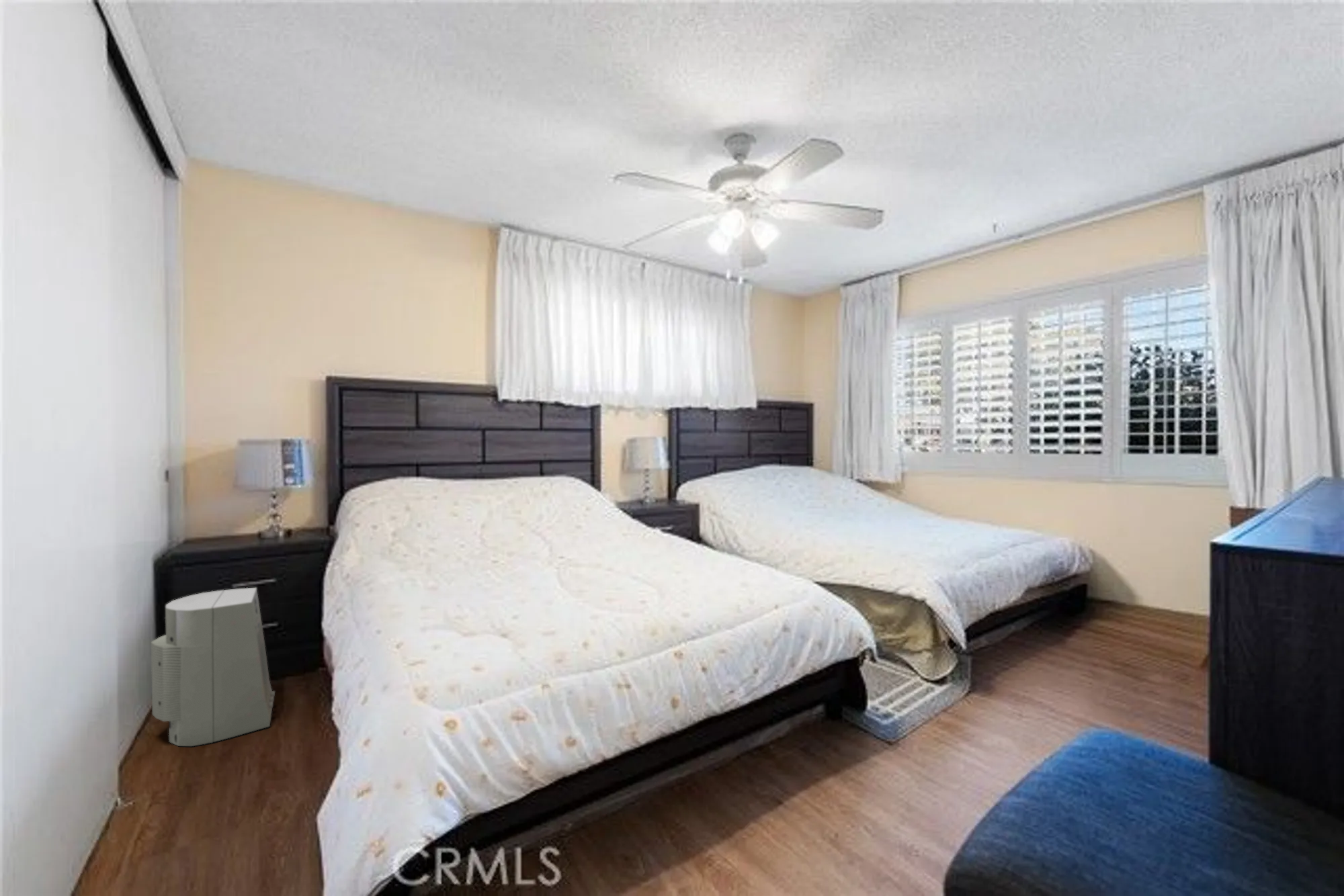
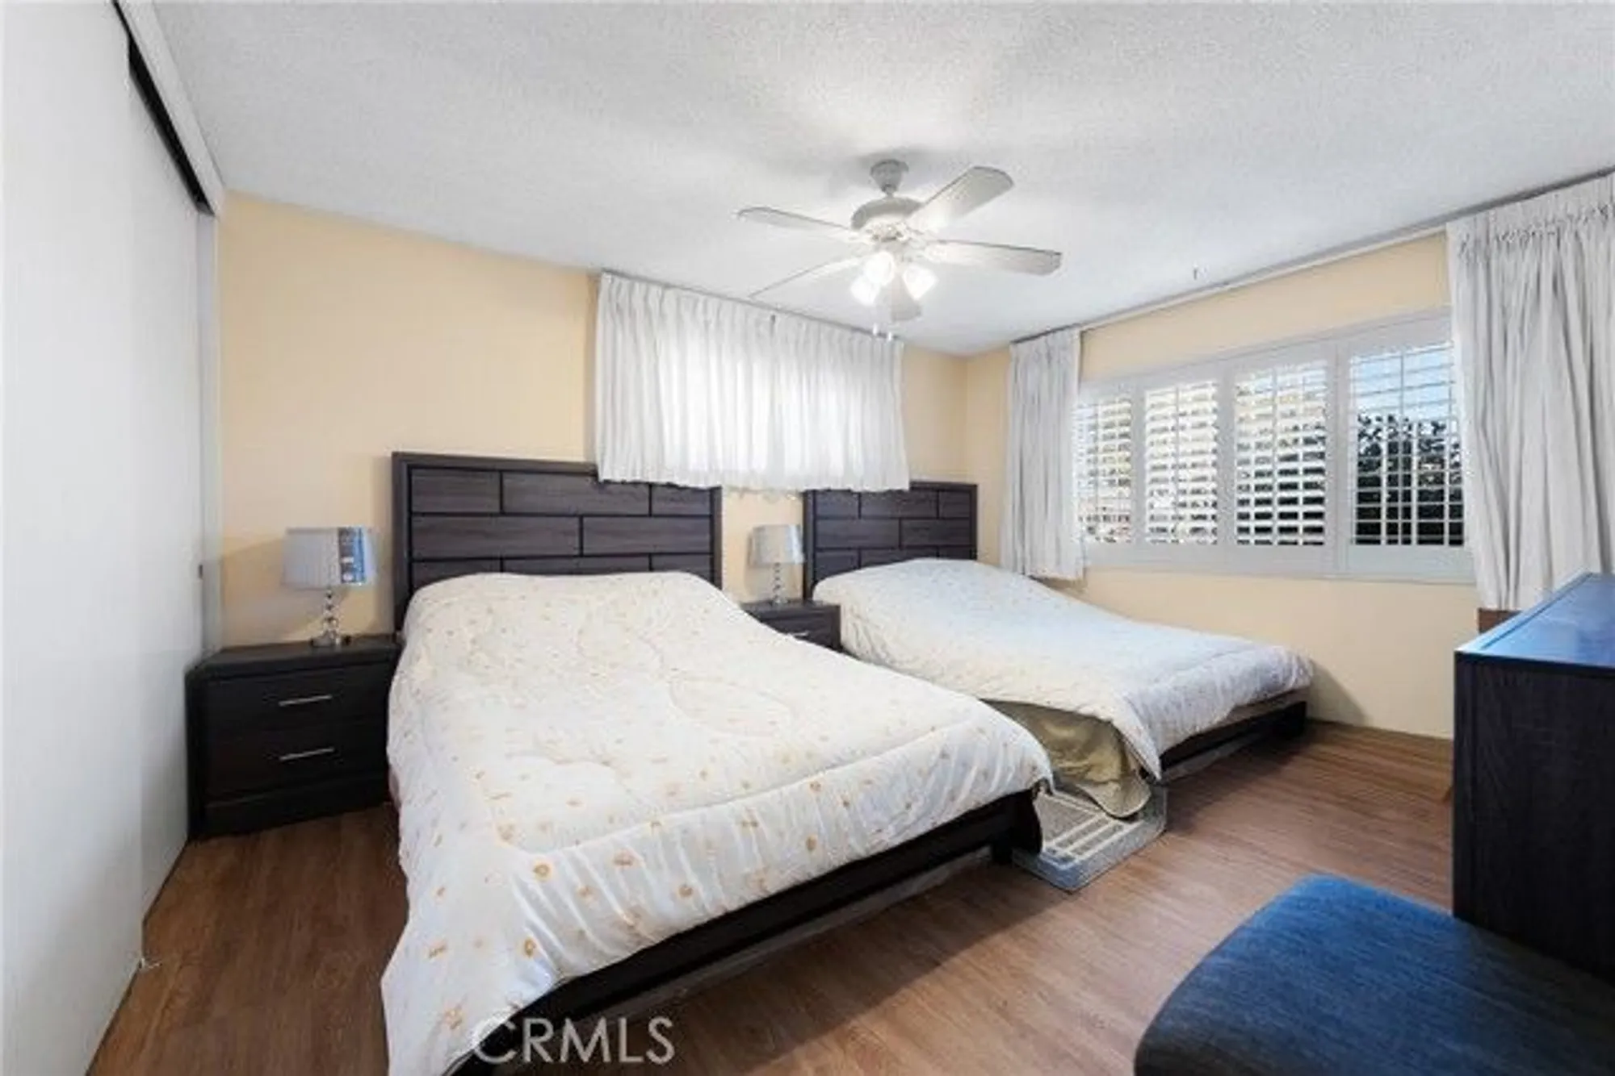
- fan [151,587,276,747]
